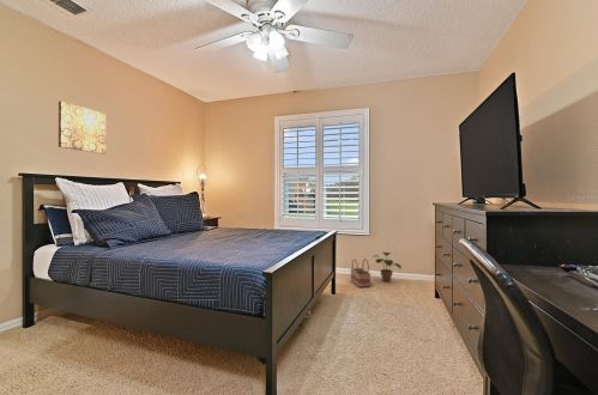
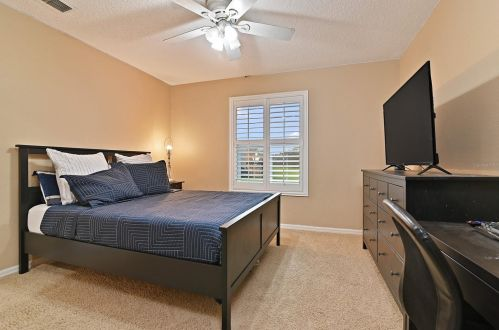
- potted plant [372,251,403,284]
- wall art [58,101,107,154]
- basket [350,257,372,288]
